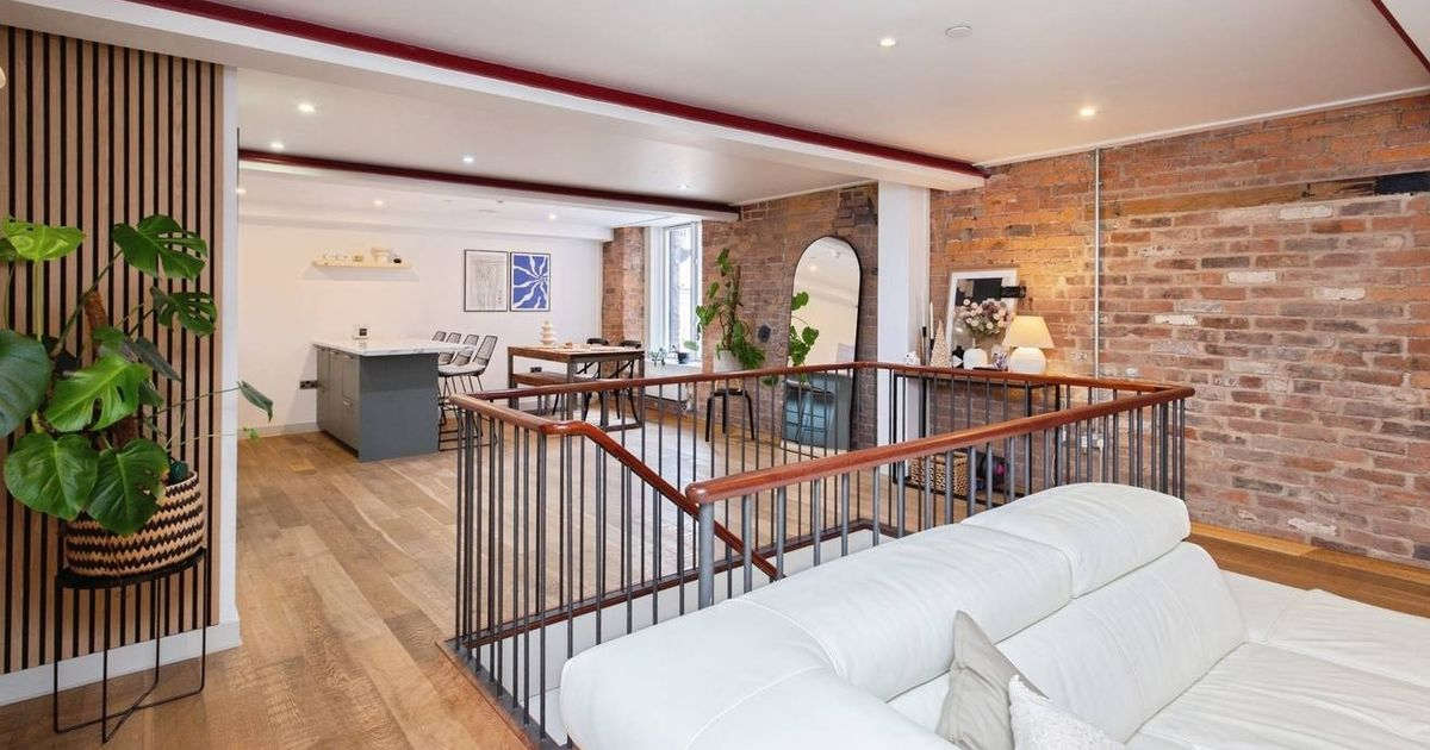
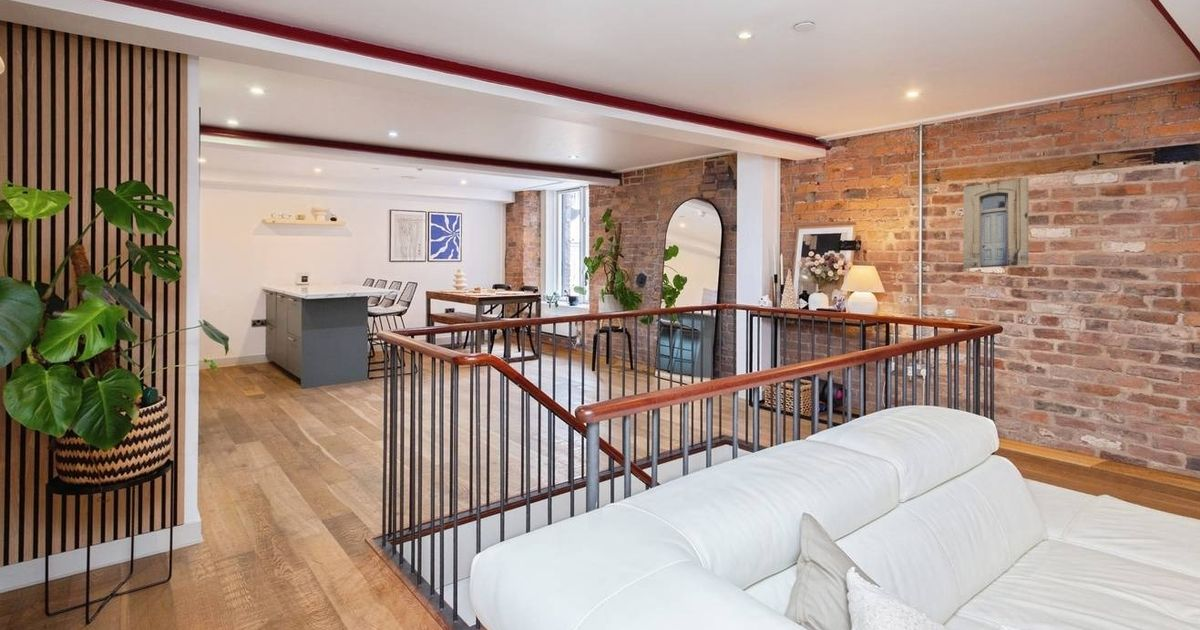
+ wall art [962,177,1029,270]
